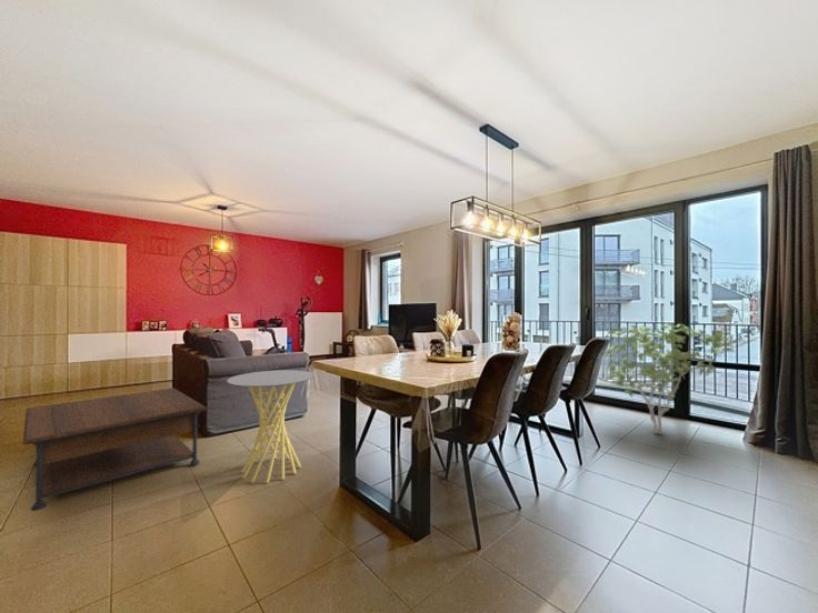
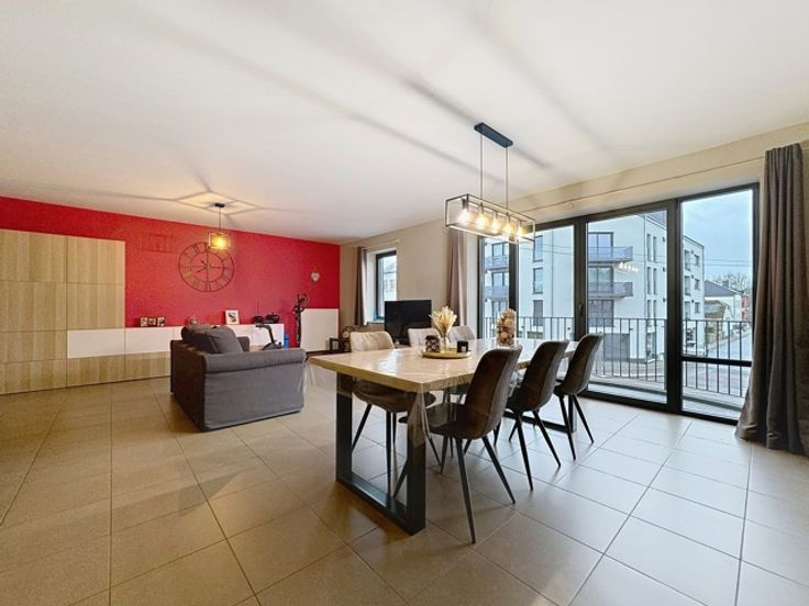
- shrub [603,321,736,435]
- coffee table [21,386,209,512]
- side table [226,369,315,484]
